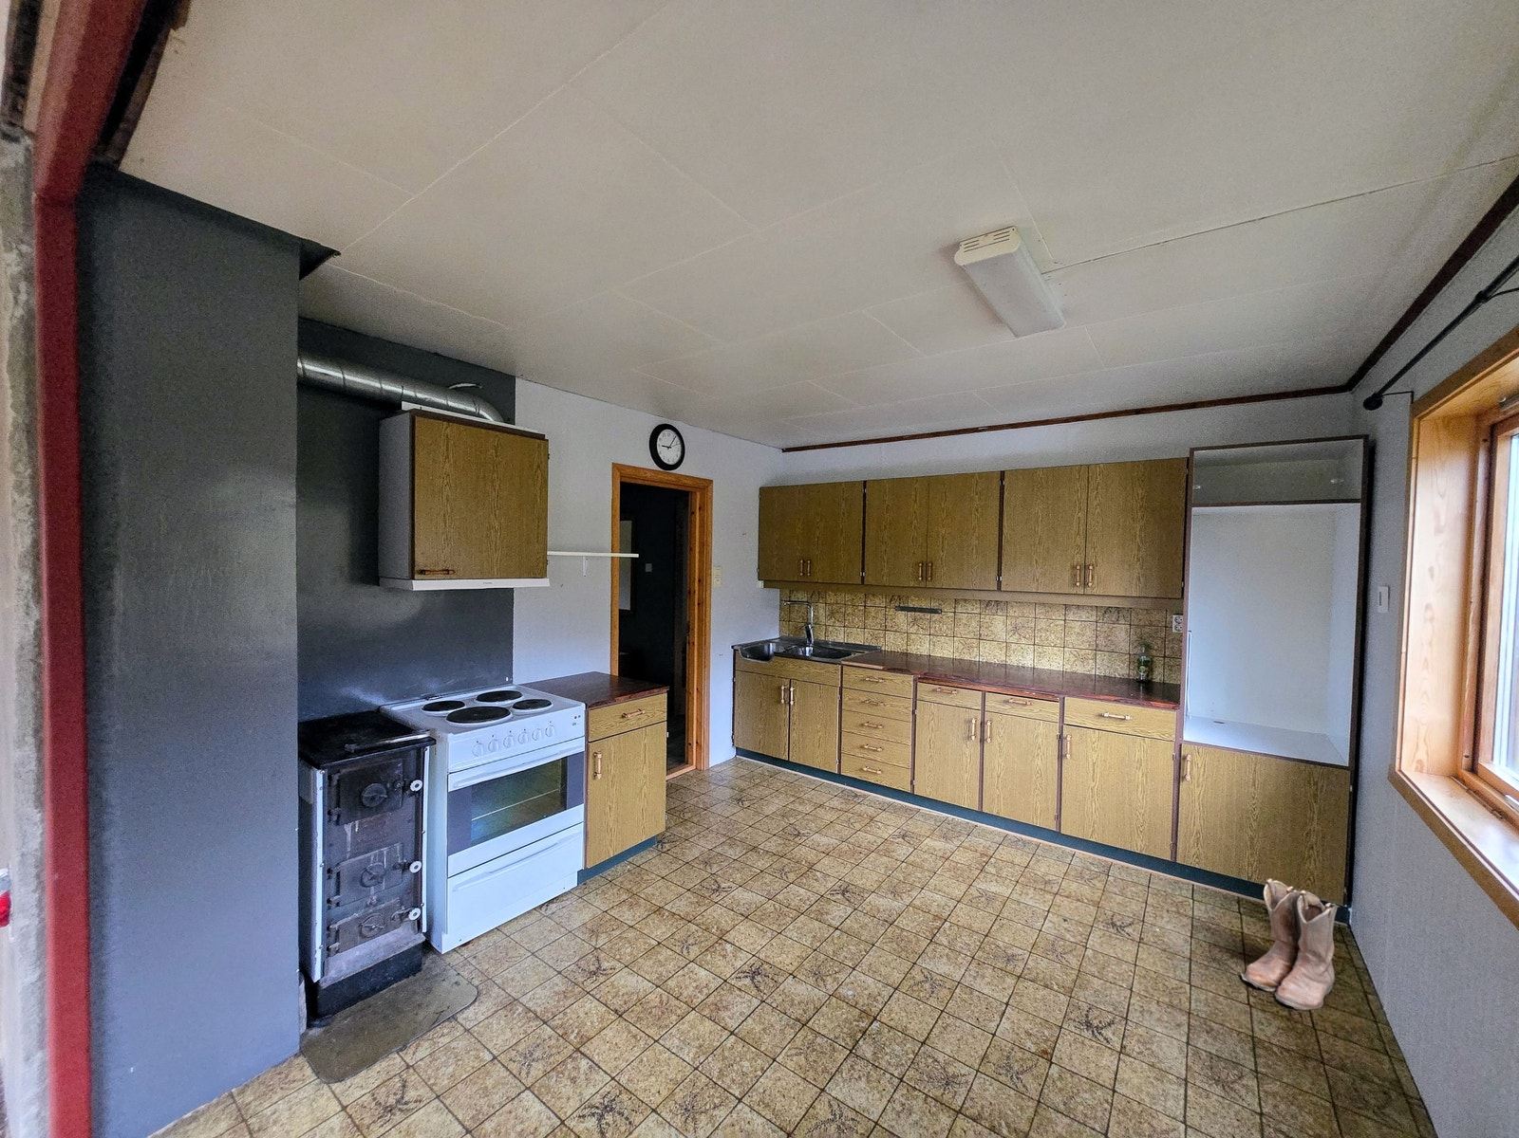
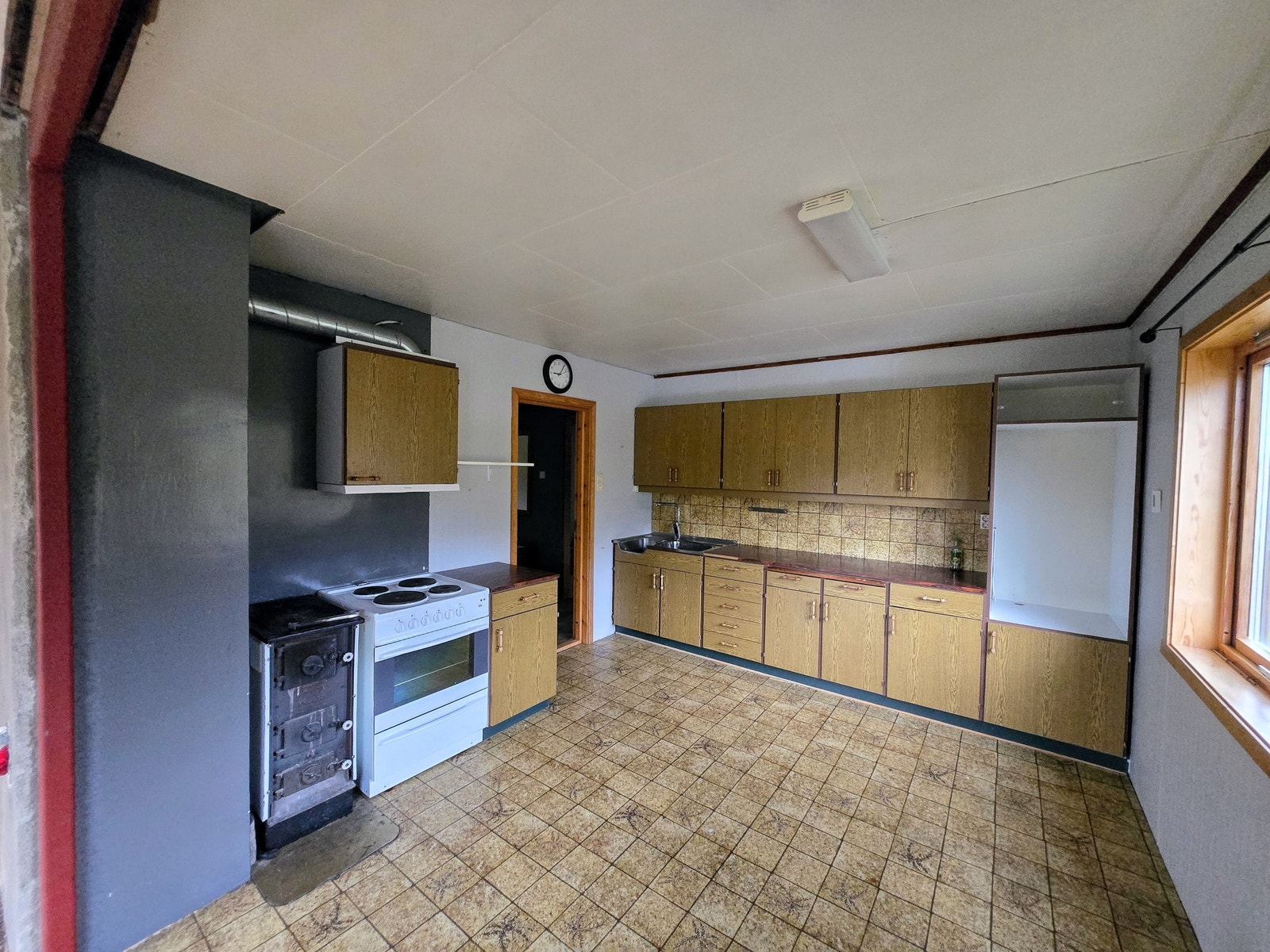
- boots [1240,877,1342,1011]
